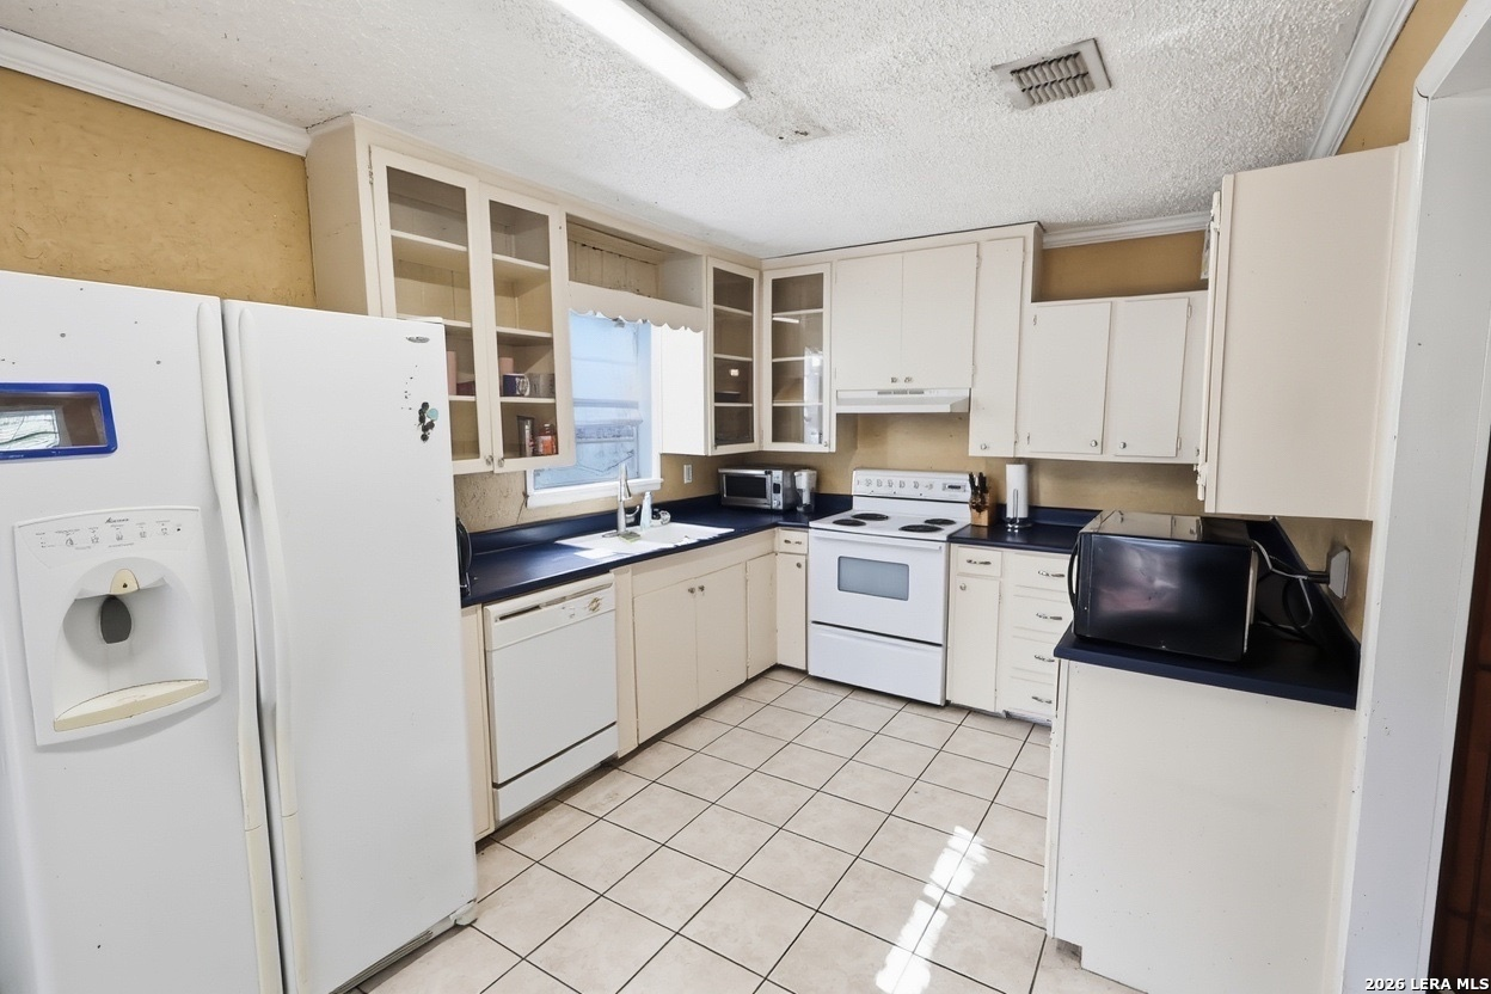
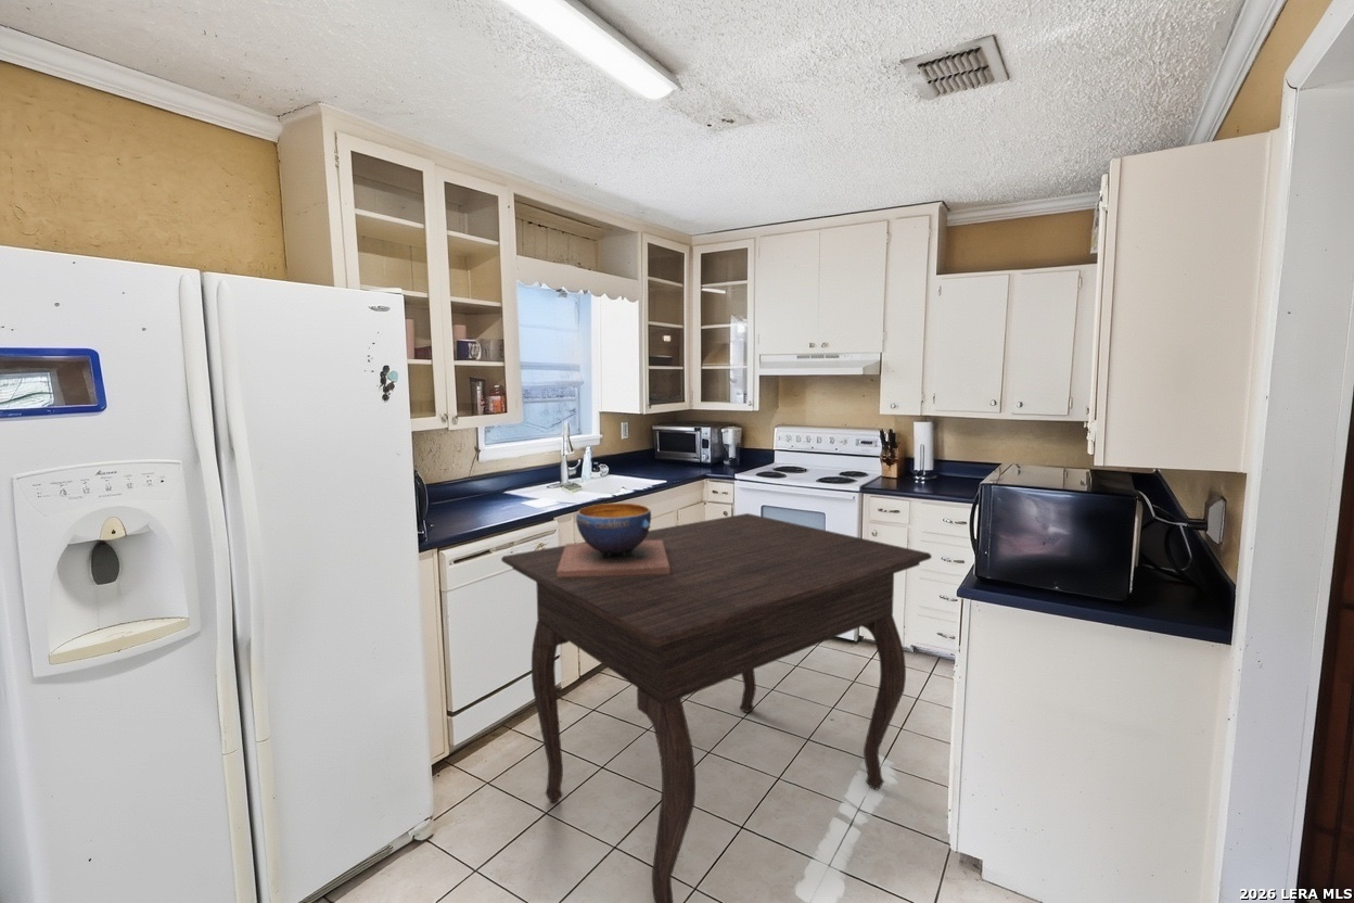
+ decorative bowl [557,503,669,577]
+ dining table [500,512,933,903]
